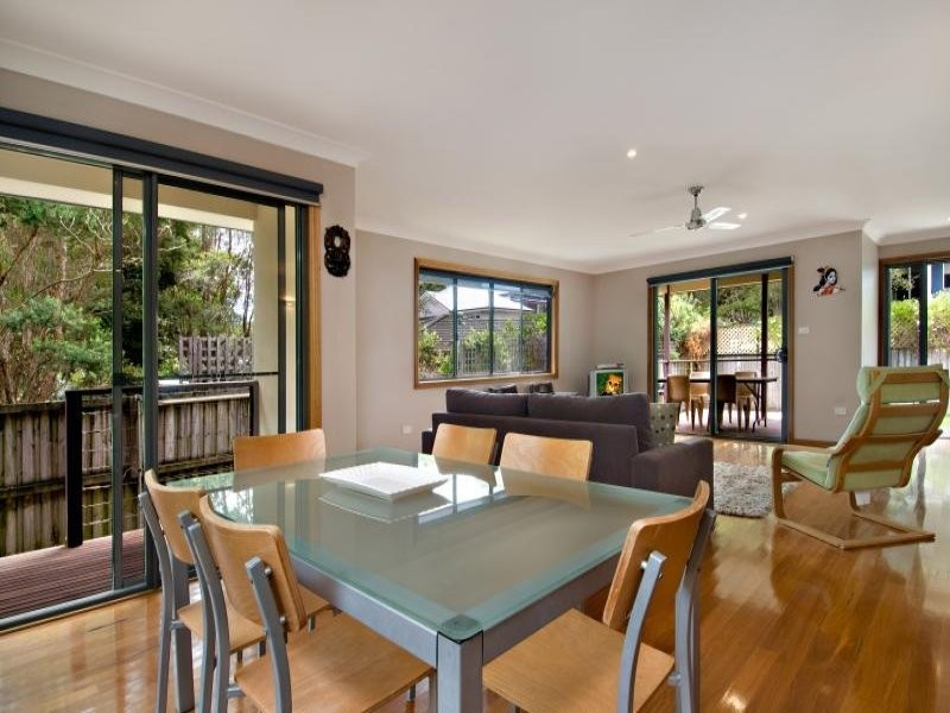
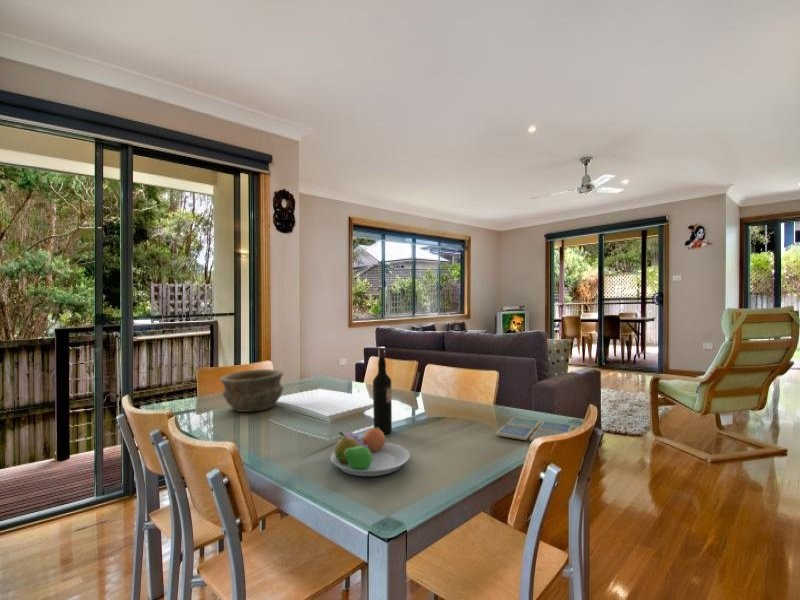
+ wine bottle [372,346,393,435]
+ bowl [219,368,284,413]
+ fruit bowl [329,427,411,477]
+ drink coaster [495,416,574,442]
